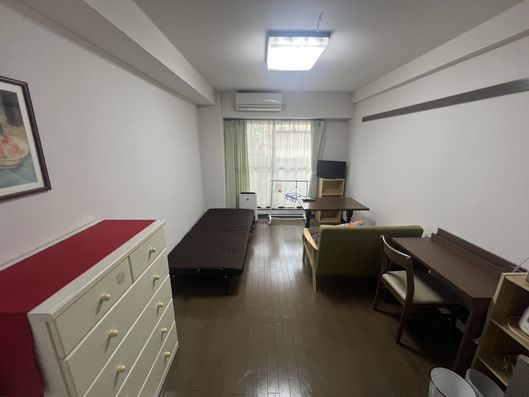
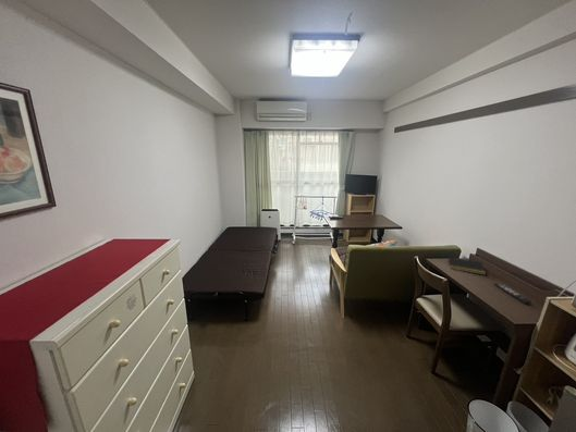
+ remote control [493,282,532,305]
+ notepad [448,256,487,276]
